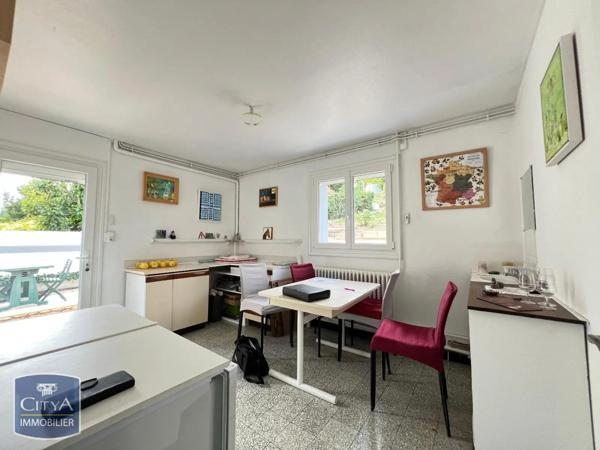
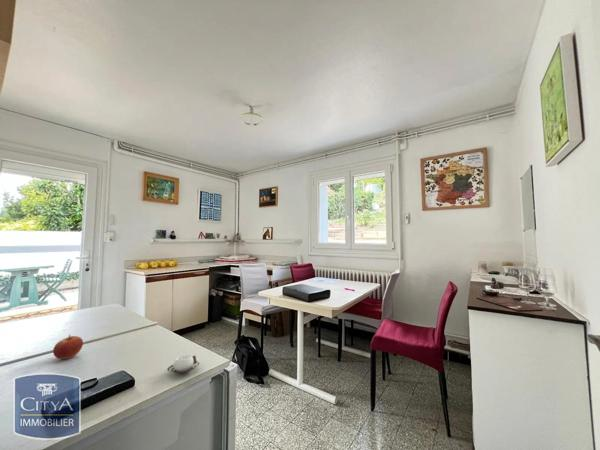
+ cup [166,354,201,374]
+ apple [52,334,84,360]
